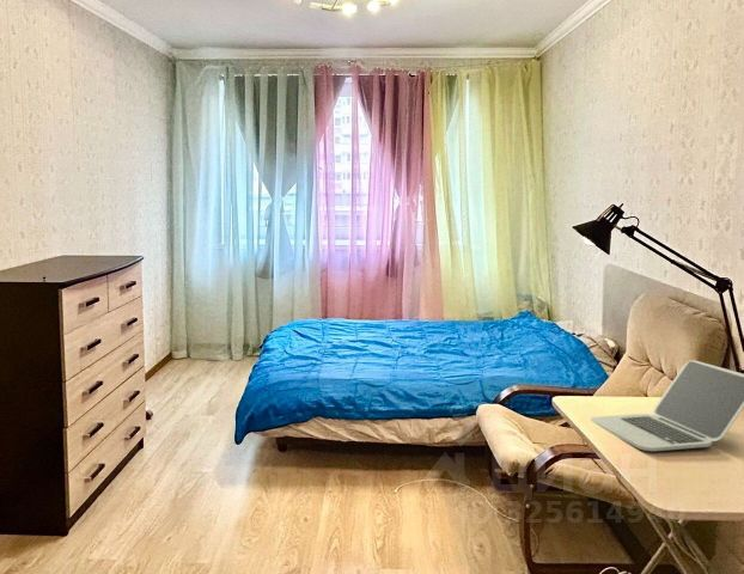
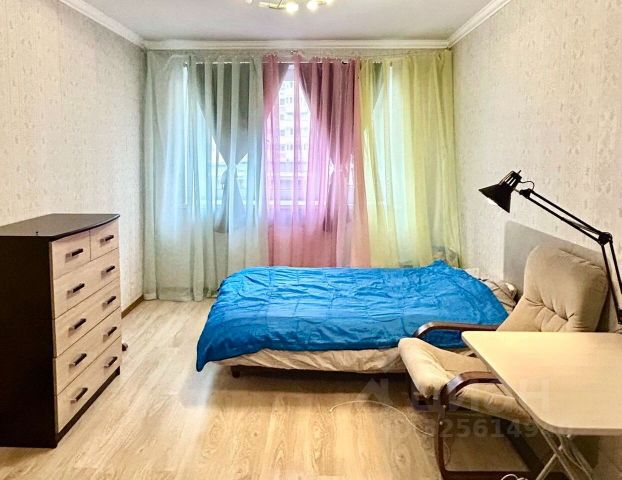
- laptop [590,359,744,452]
